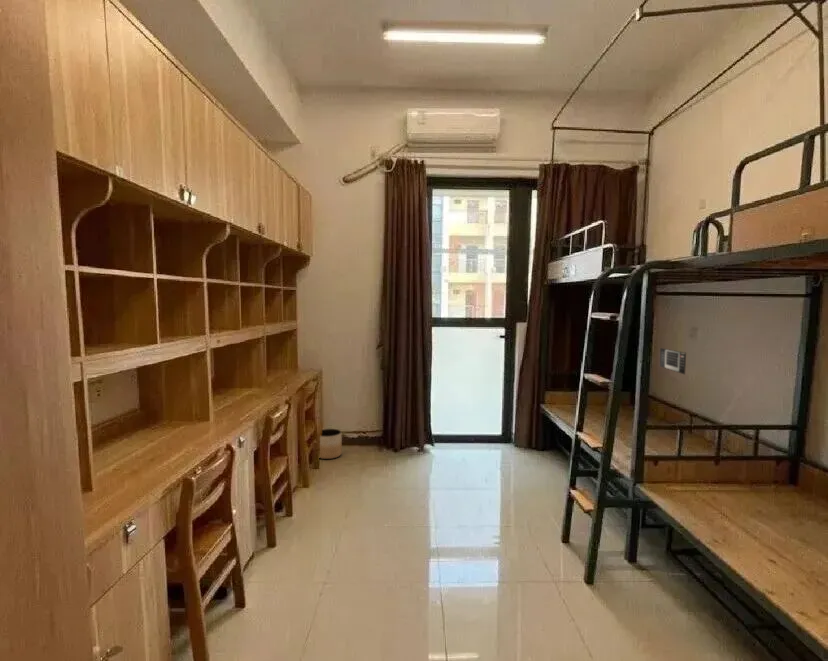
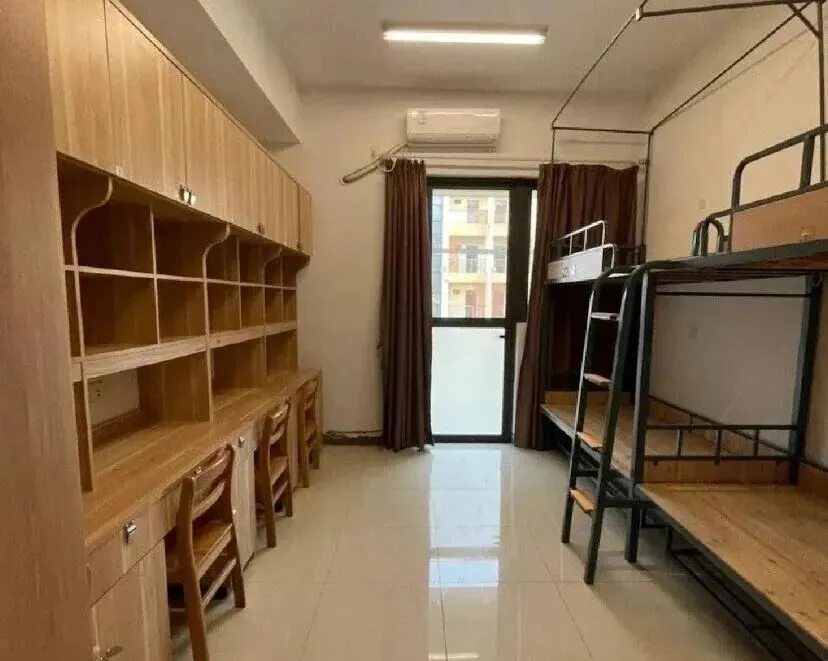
- calendar [659,347,687,376]
- planter [319,428,343,460]
